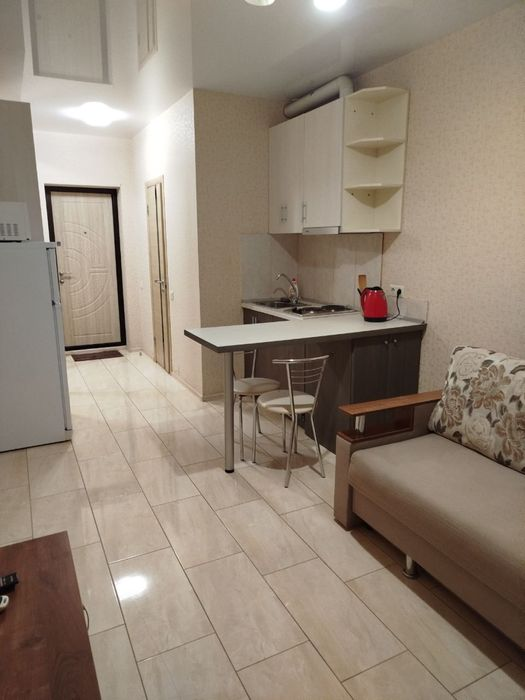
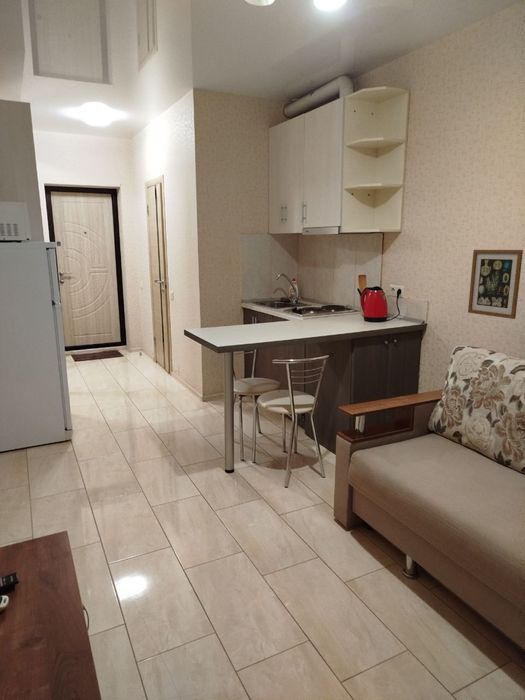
+ wall art [467,249,524,320]
